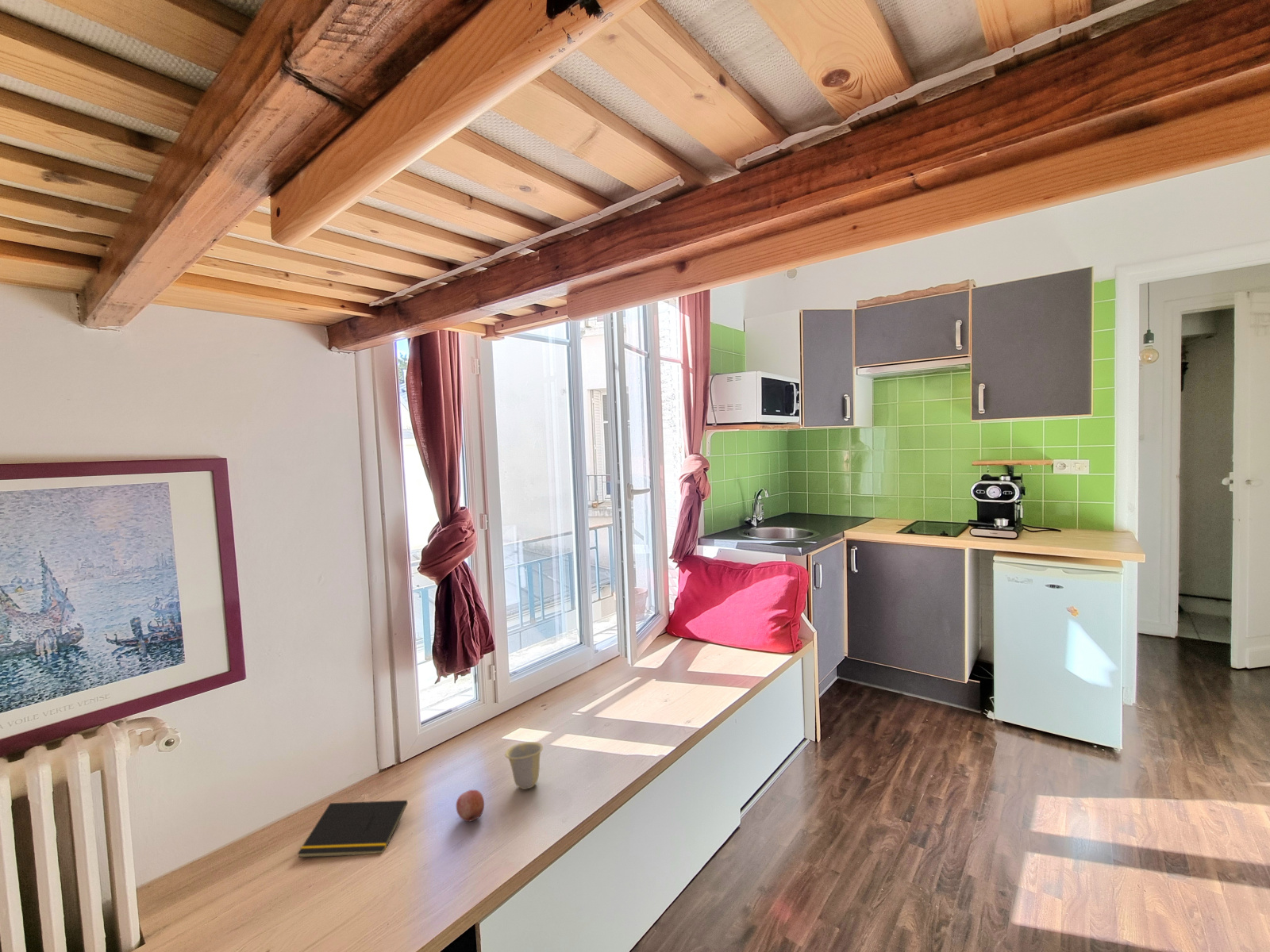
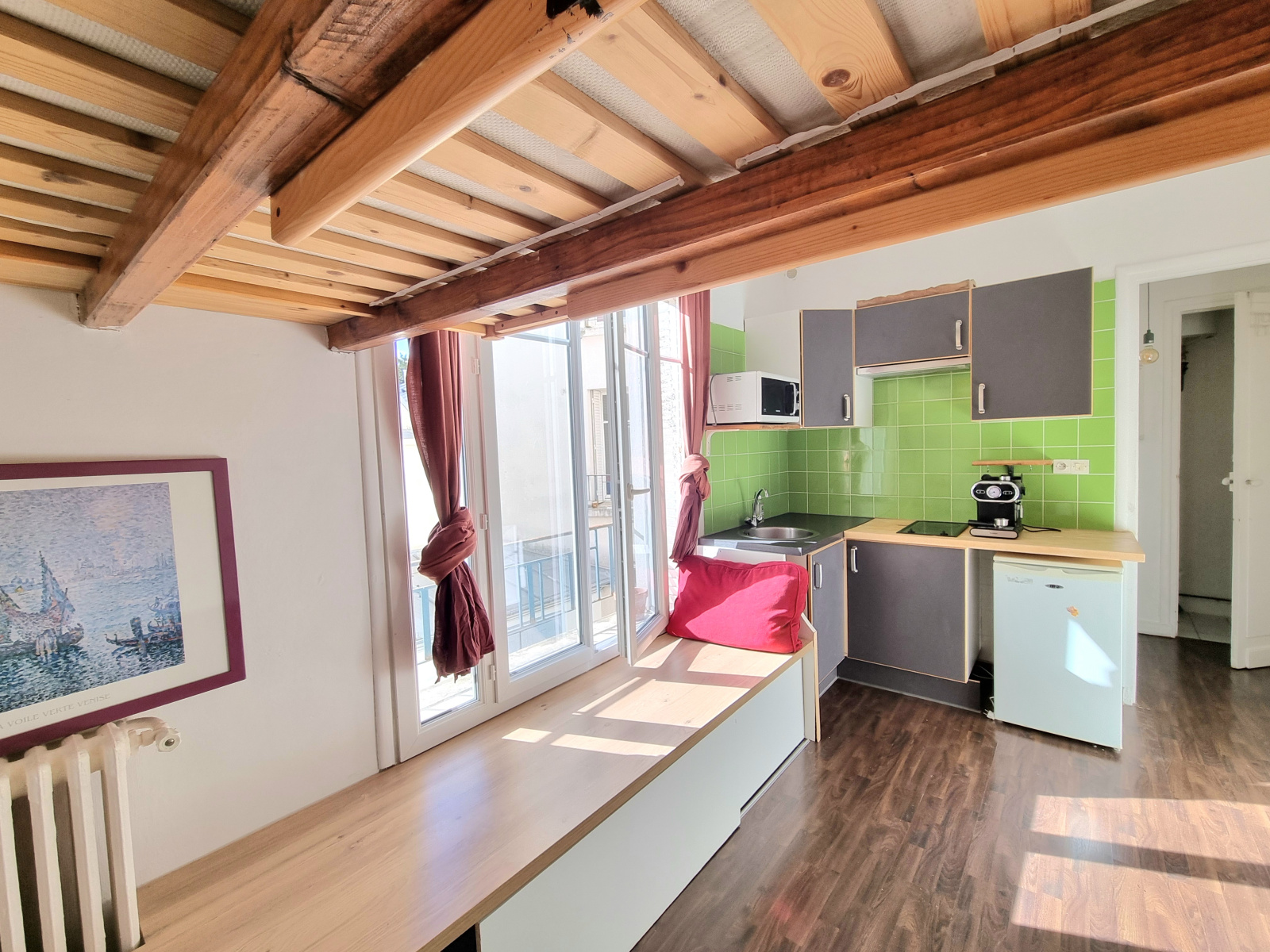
- cup [504,741,544,790]
- notepad [297,800,408,858]
- fruit [456,789,485,823]
